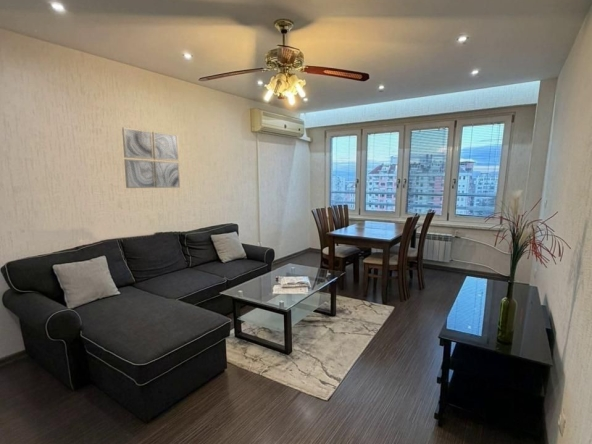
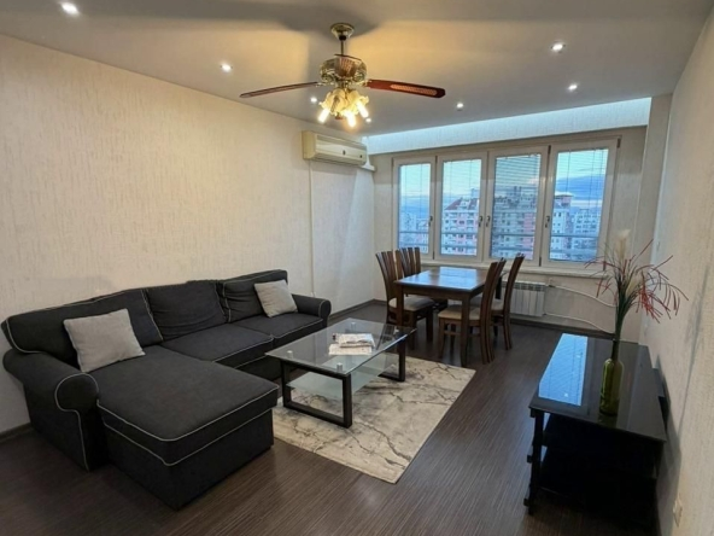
- wall art [121,127,181,189]
